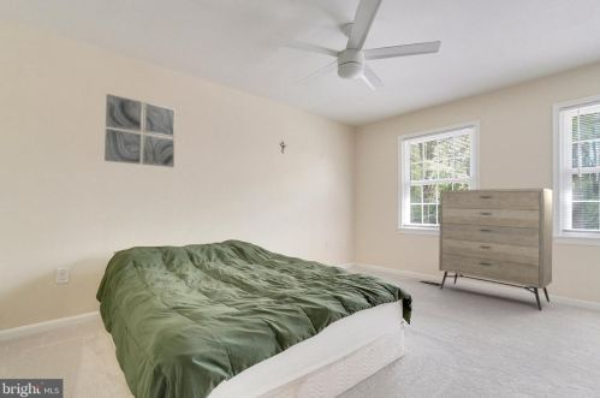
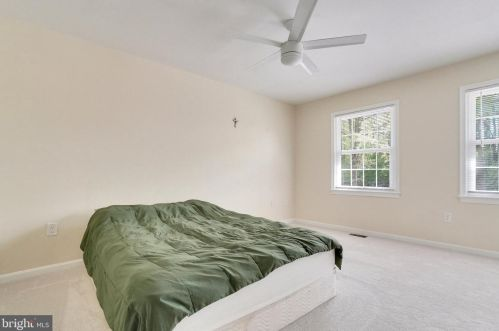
- dresser [438,186,553,311]
- wall art [103,93,177,168]
